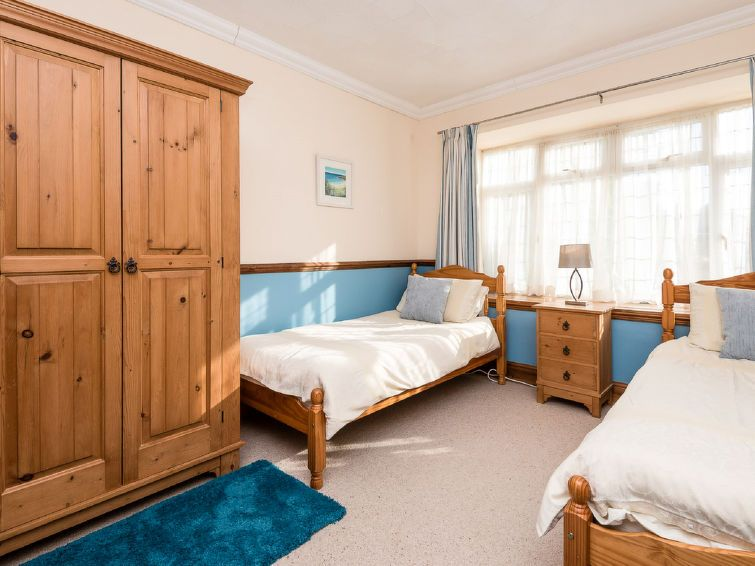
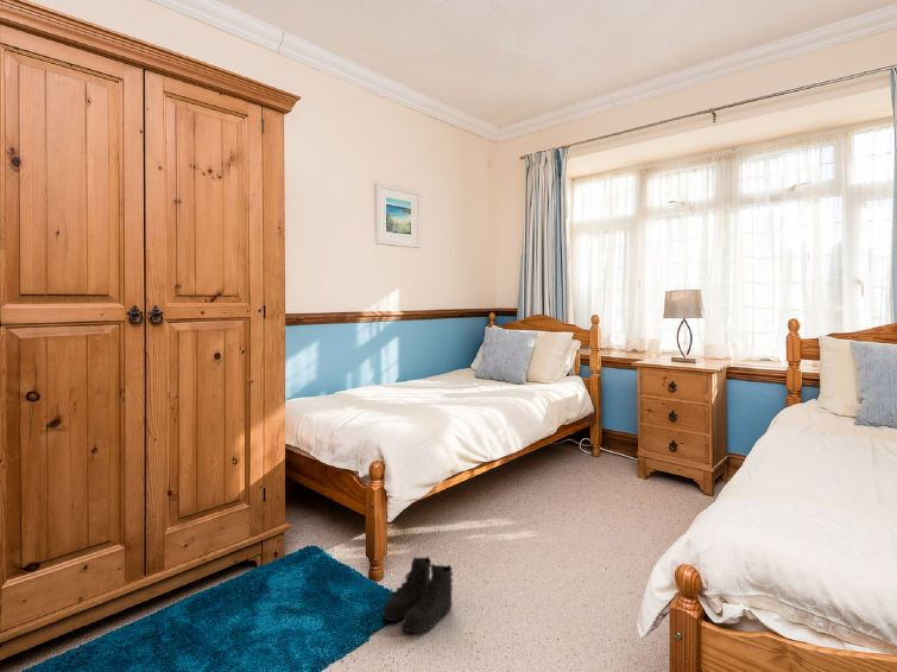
+ boots [381,554,455,634]
